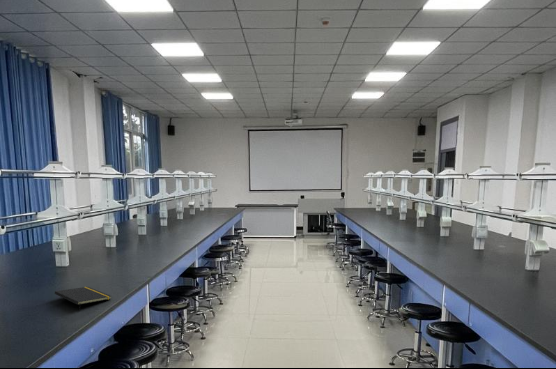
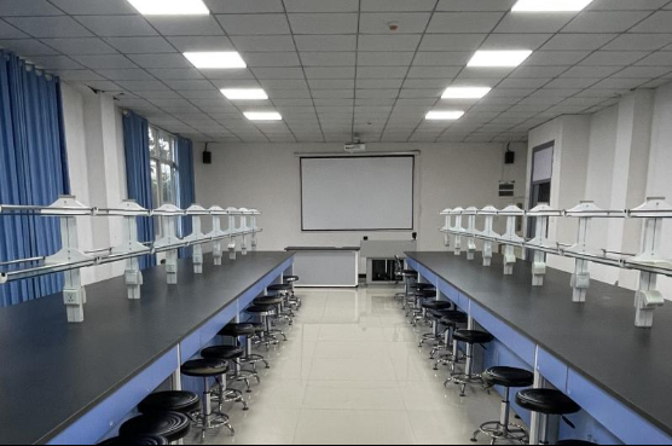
- notepad [54,286,112,312]
